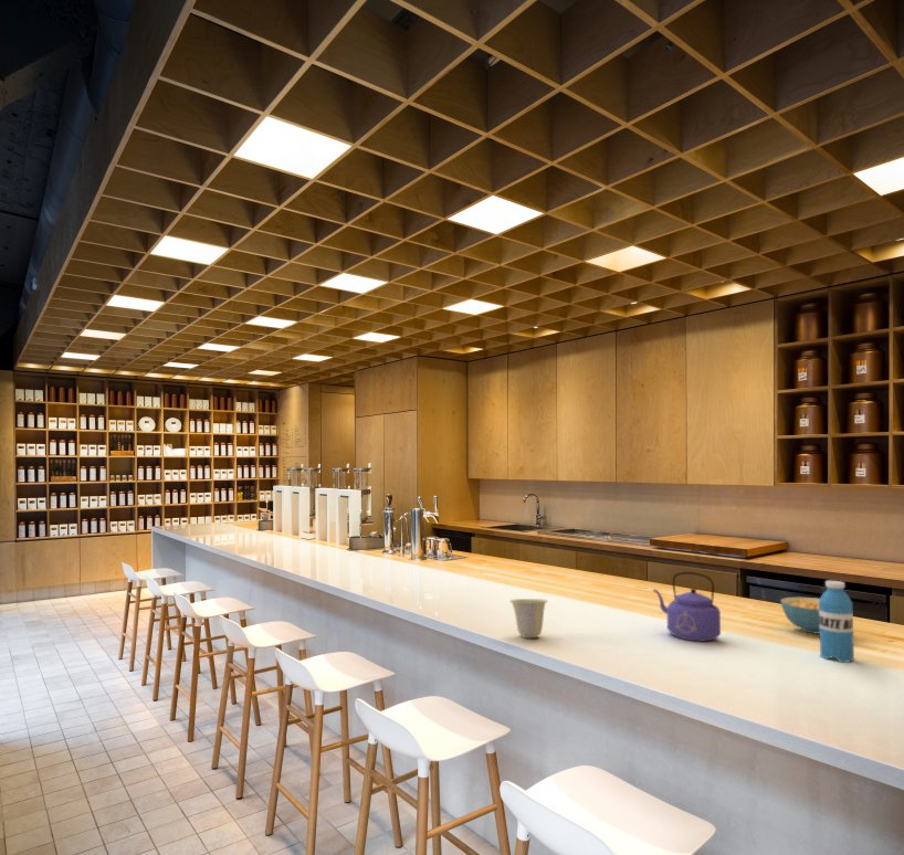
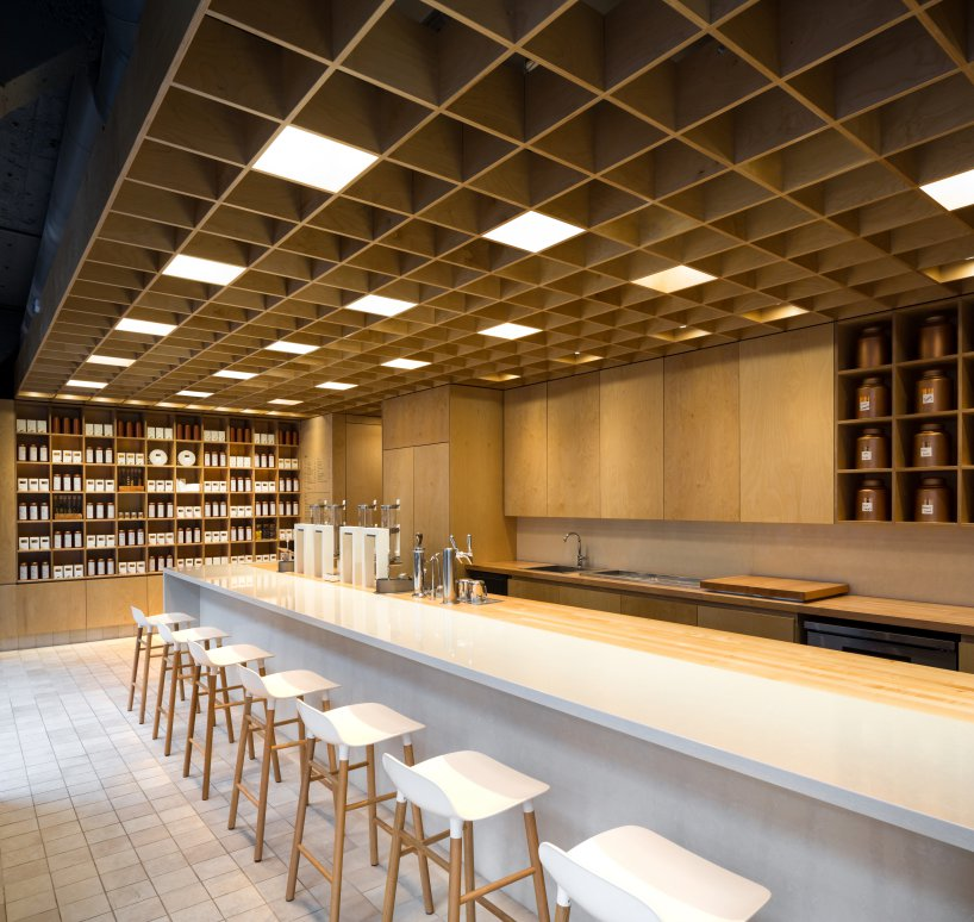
- cup [508,598,548,638]
- water bottle [819,580,855,663]
- cereal bowl [779,595,820,635]
- kettle [652,571,722,643]
